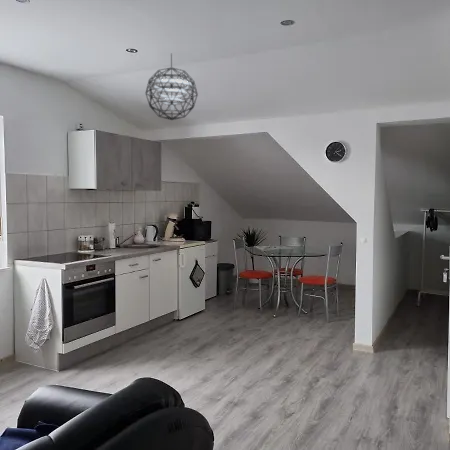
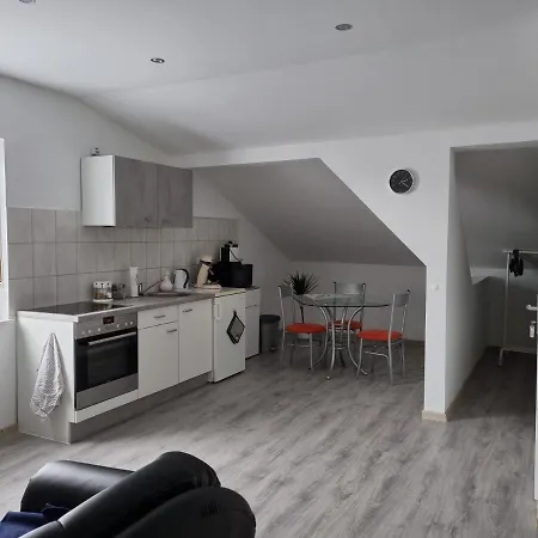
- pendant light [144,53,199,121]
